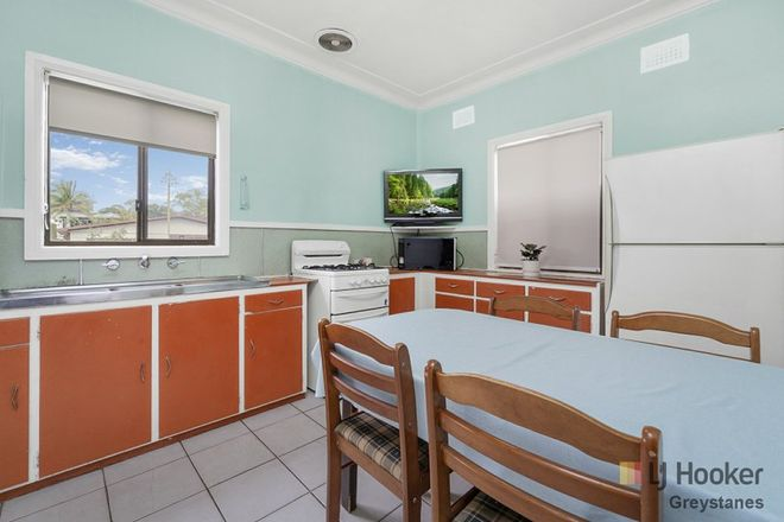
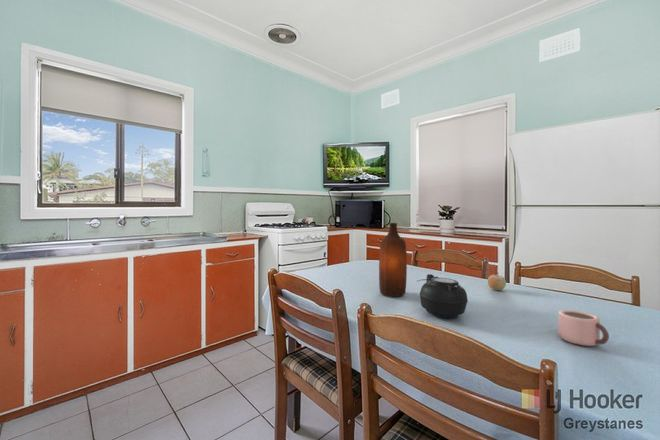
+ bottle [378,222,408,298]
+ mug [557,309,610,347]
+ teapot [417,273,469,319]
+ fruit [487,272,507,291]
